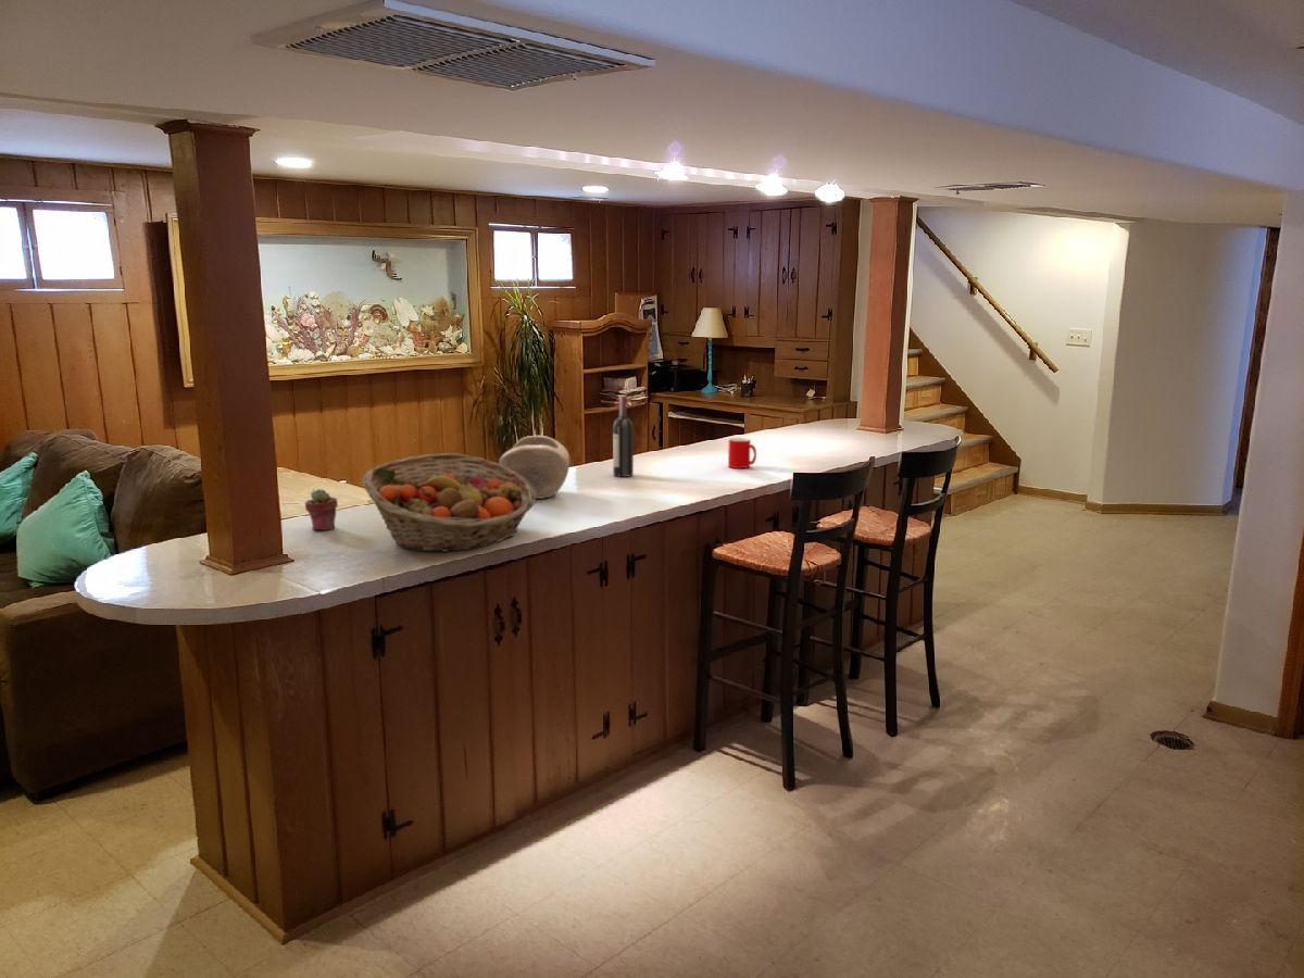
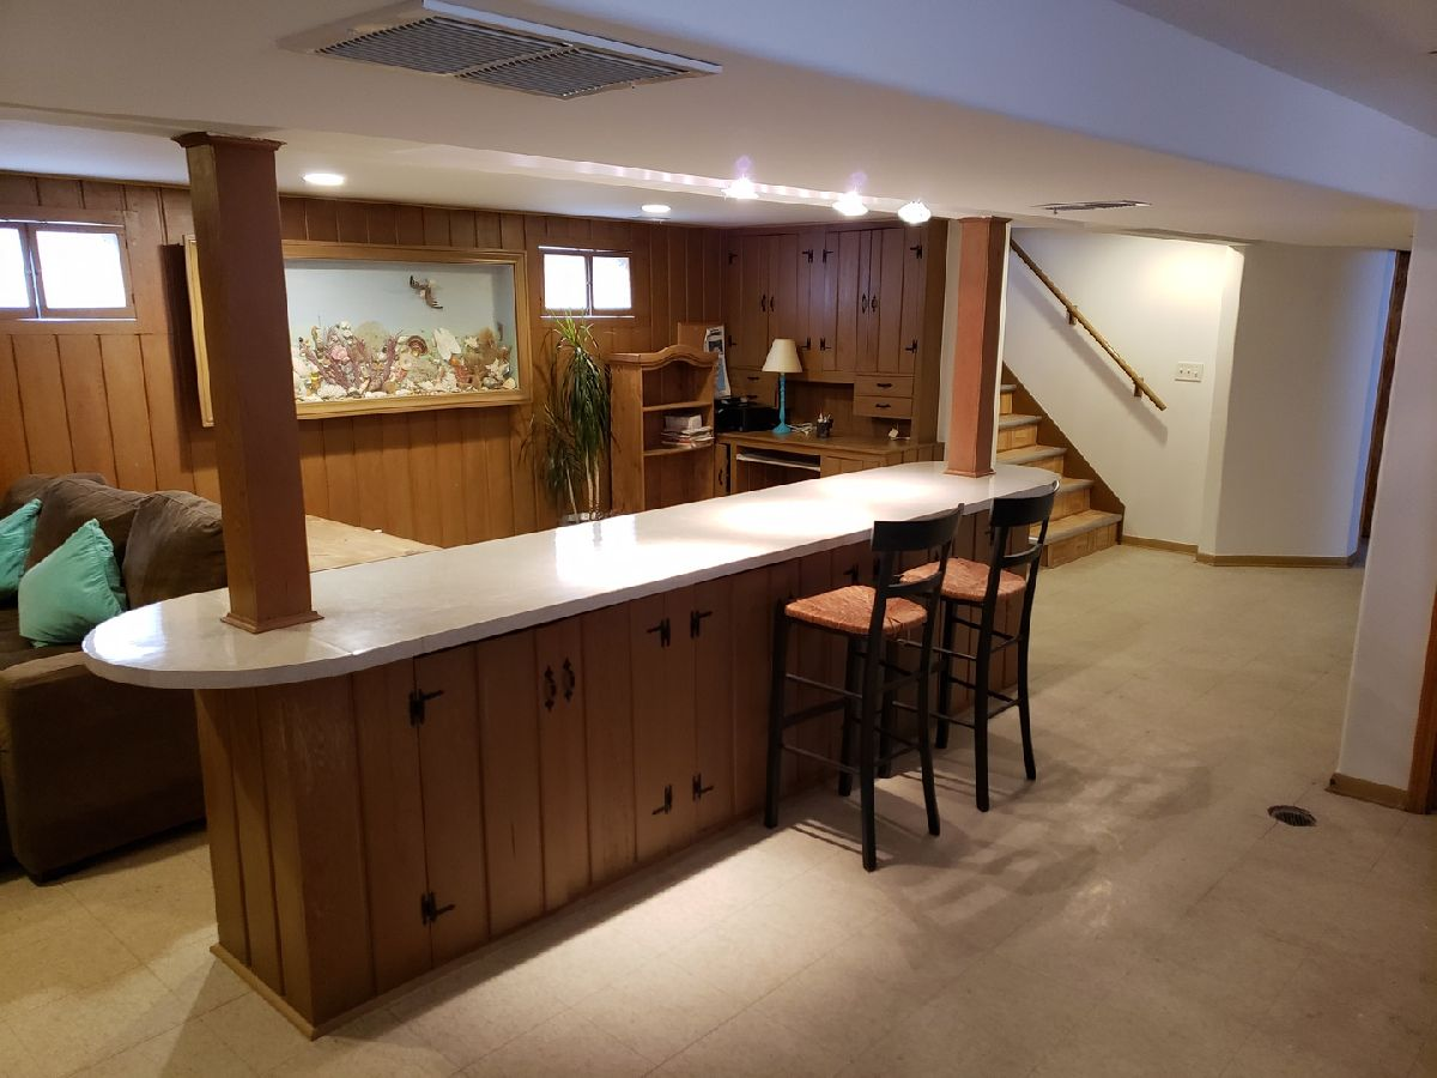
- wine bottle [612,394,635,478]
- cup [727,437,757,469]
- fruit basket [362,452,537,553]
- potted succulent [304,488,339,531]
- decorative bowl [498,435,570,500]
